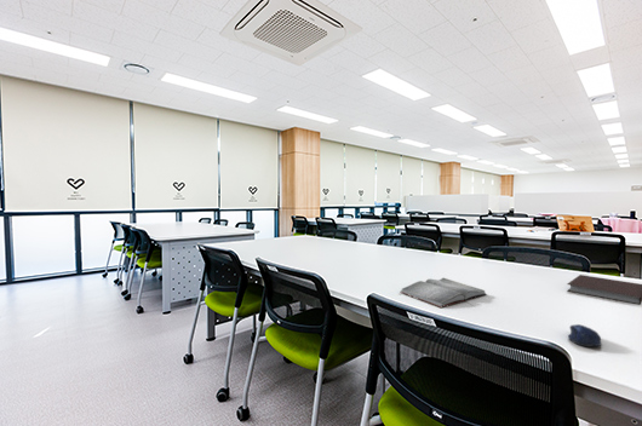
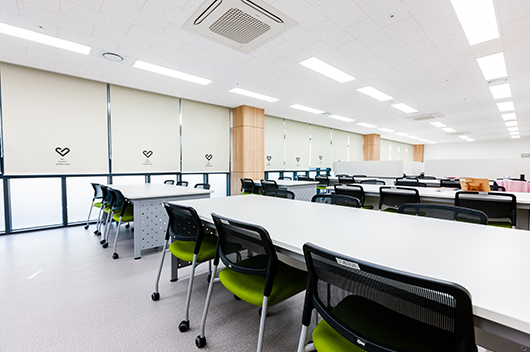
- hardback book [399,277,488,309]
- computer mouse [567,323,602,347]
- notebook [566,274,642,306]
